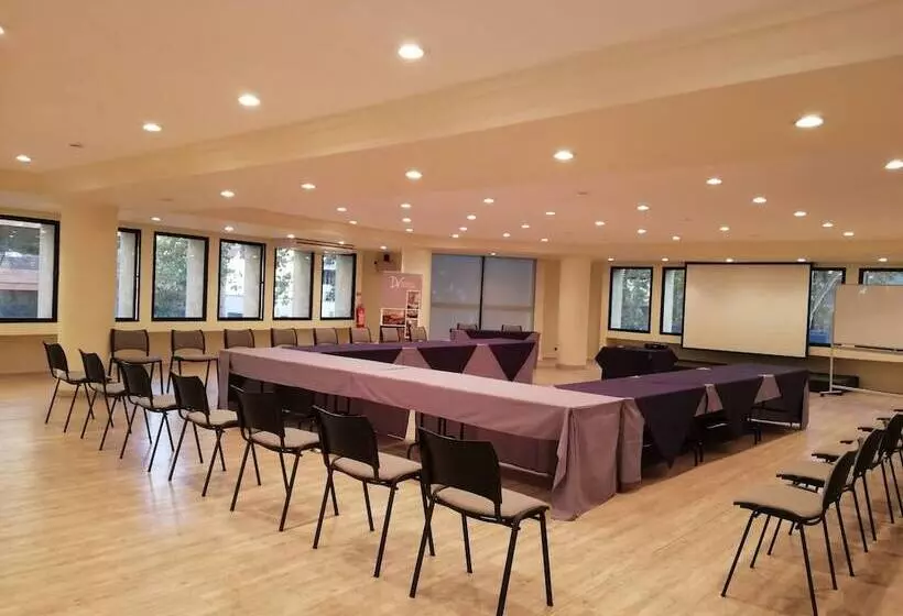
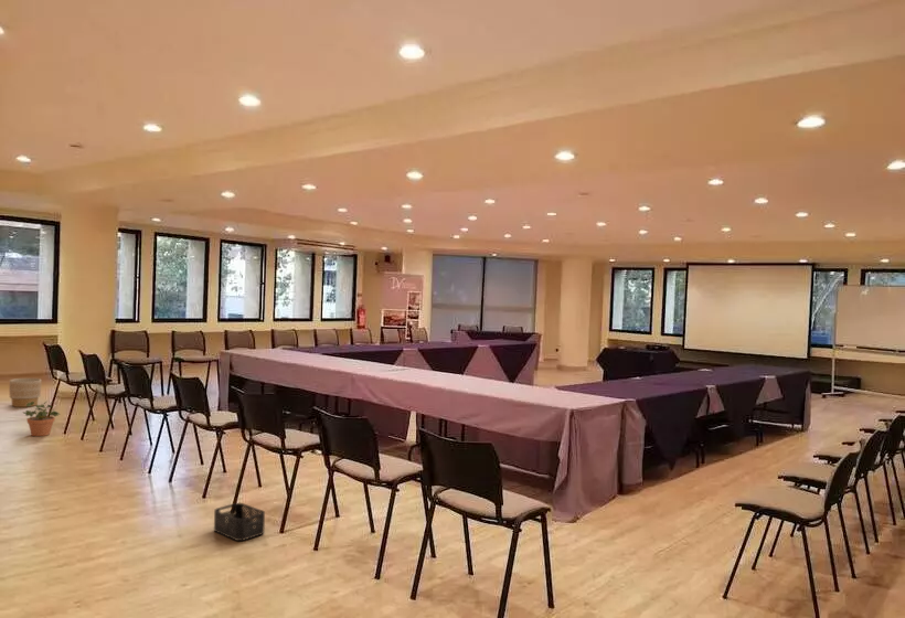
+ storage bin [213,502,266,542]
+ planter [8,377,43,408]
+ potted plant [22,399,62,437]
